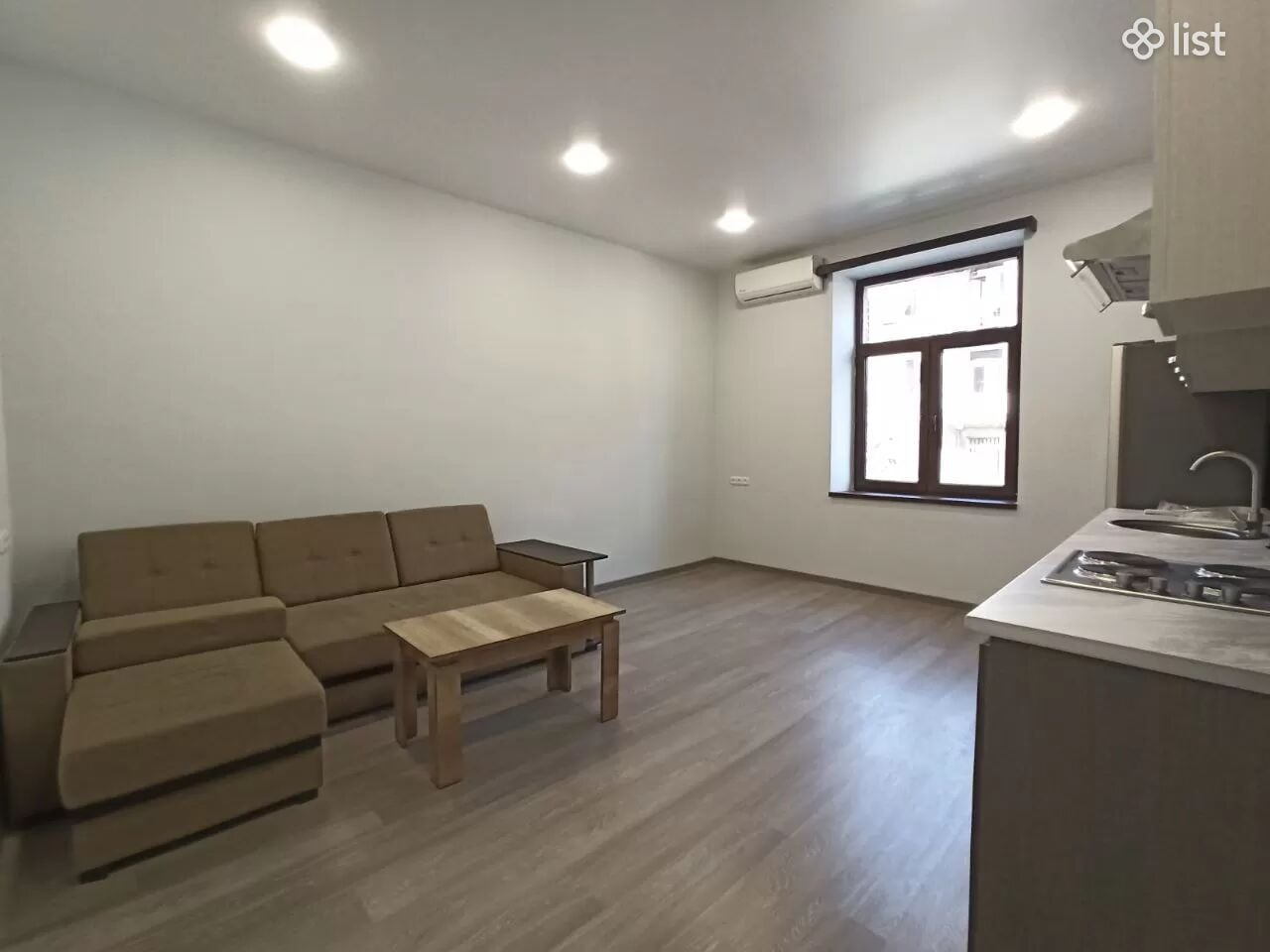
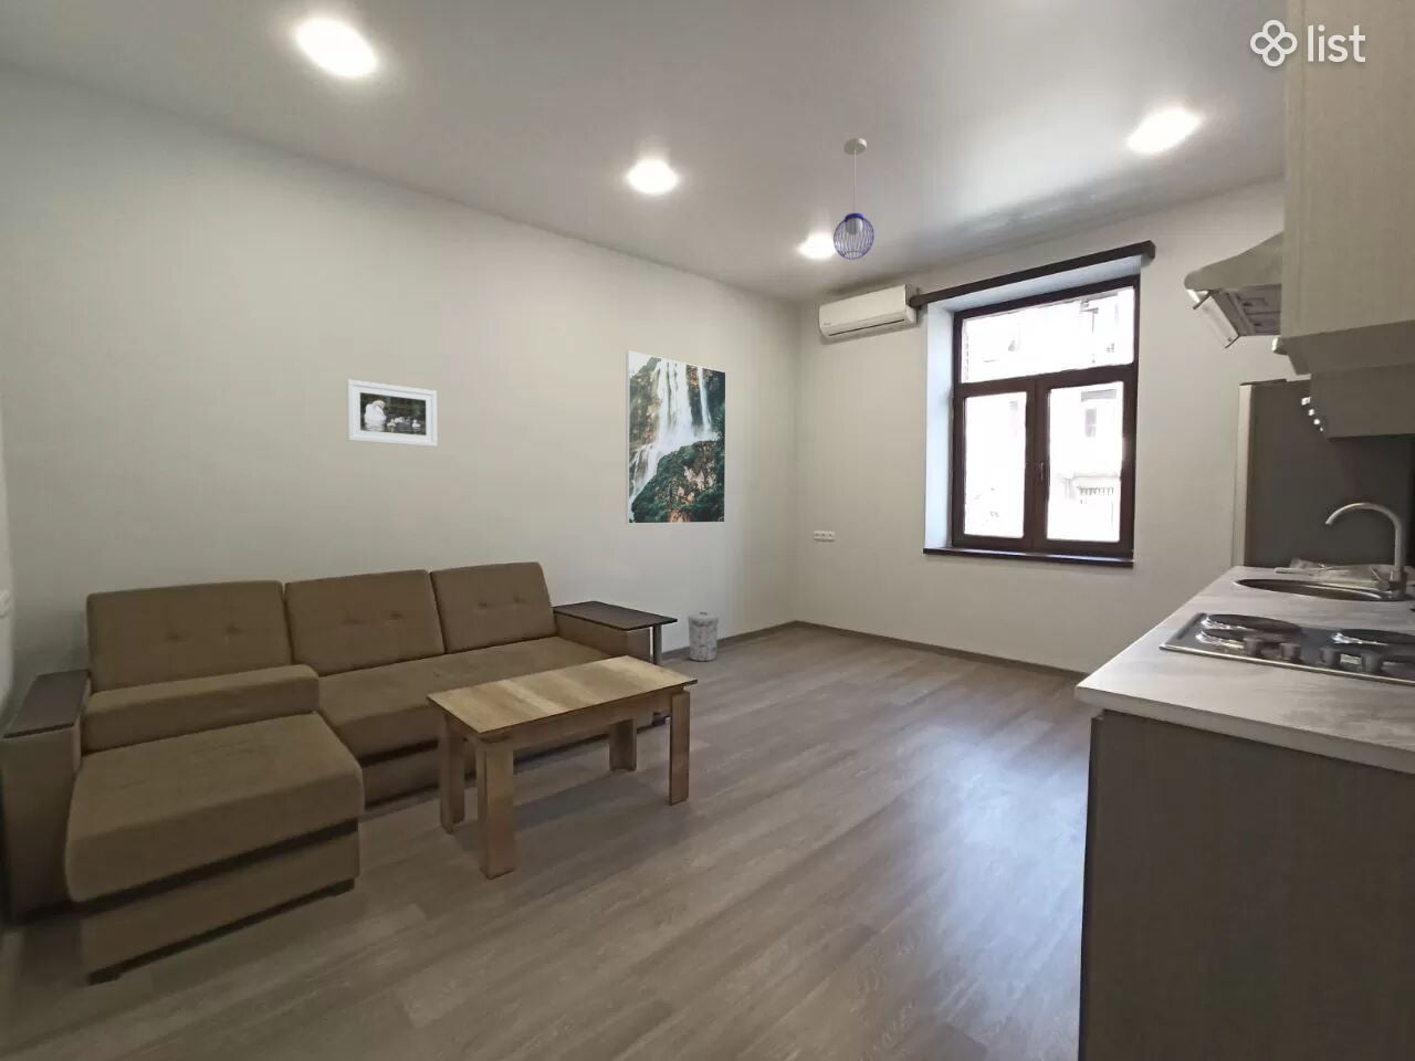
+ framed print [625,350,728,525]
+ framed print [347,379,438,448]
+ pendant light [832,137,876,261]
+ trash can [686,611,720,662]
